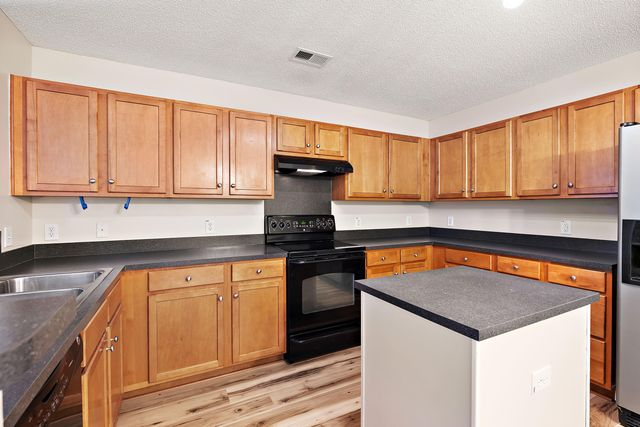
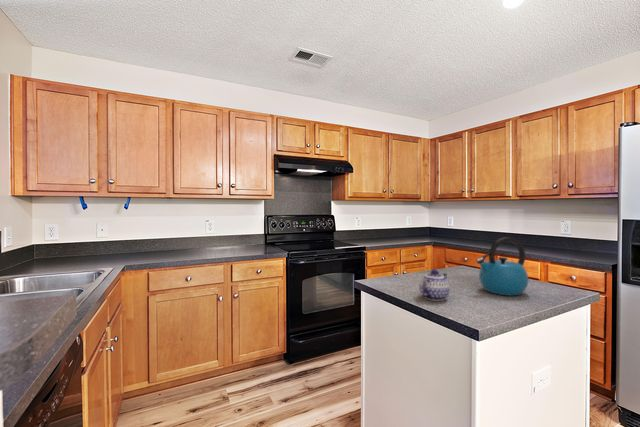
+ kettle [475,236,529,296]
+ teapot [418,268,451,302]
